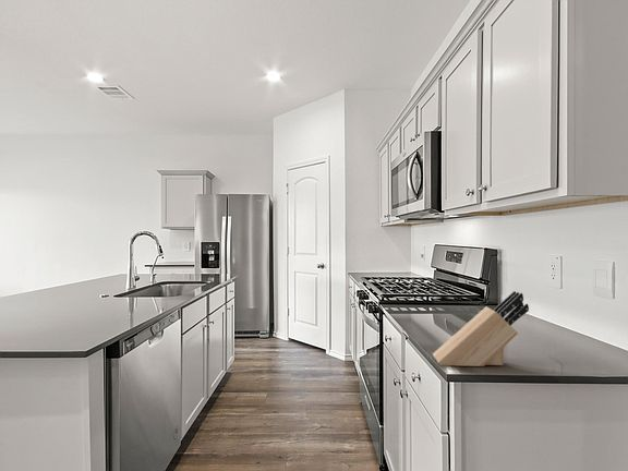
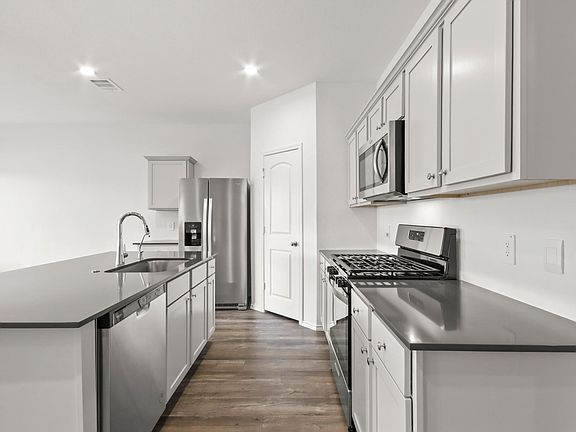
- knife block [432,290,530,367]
